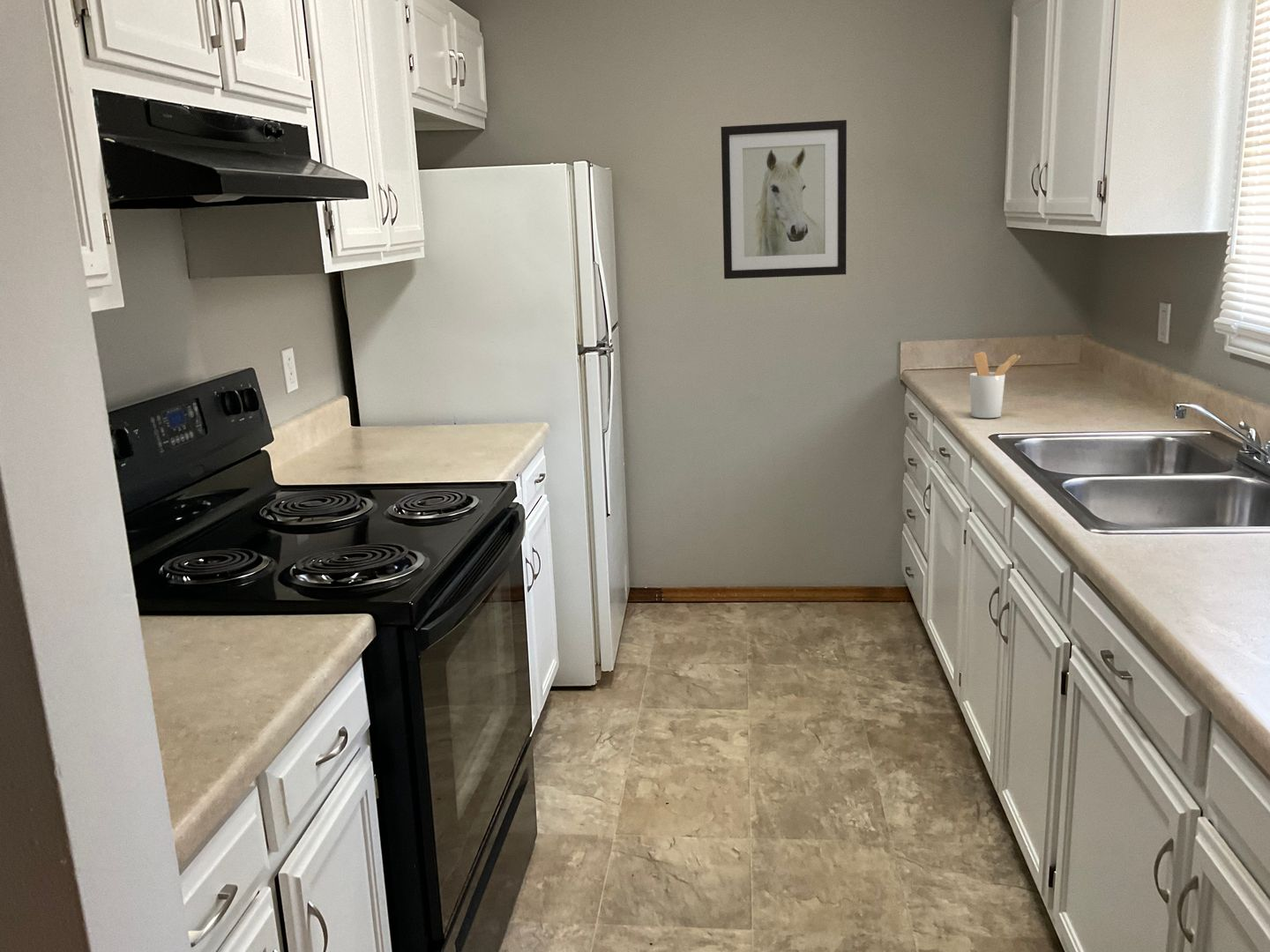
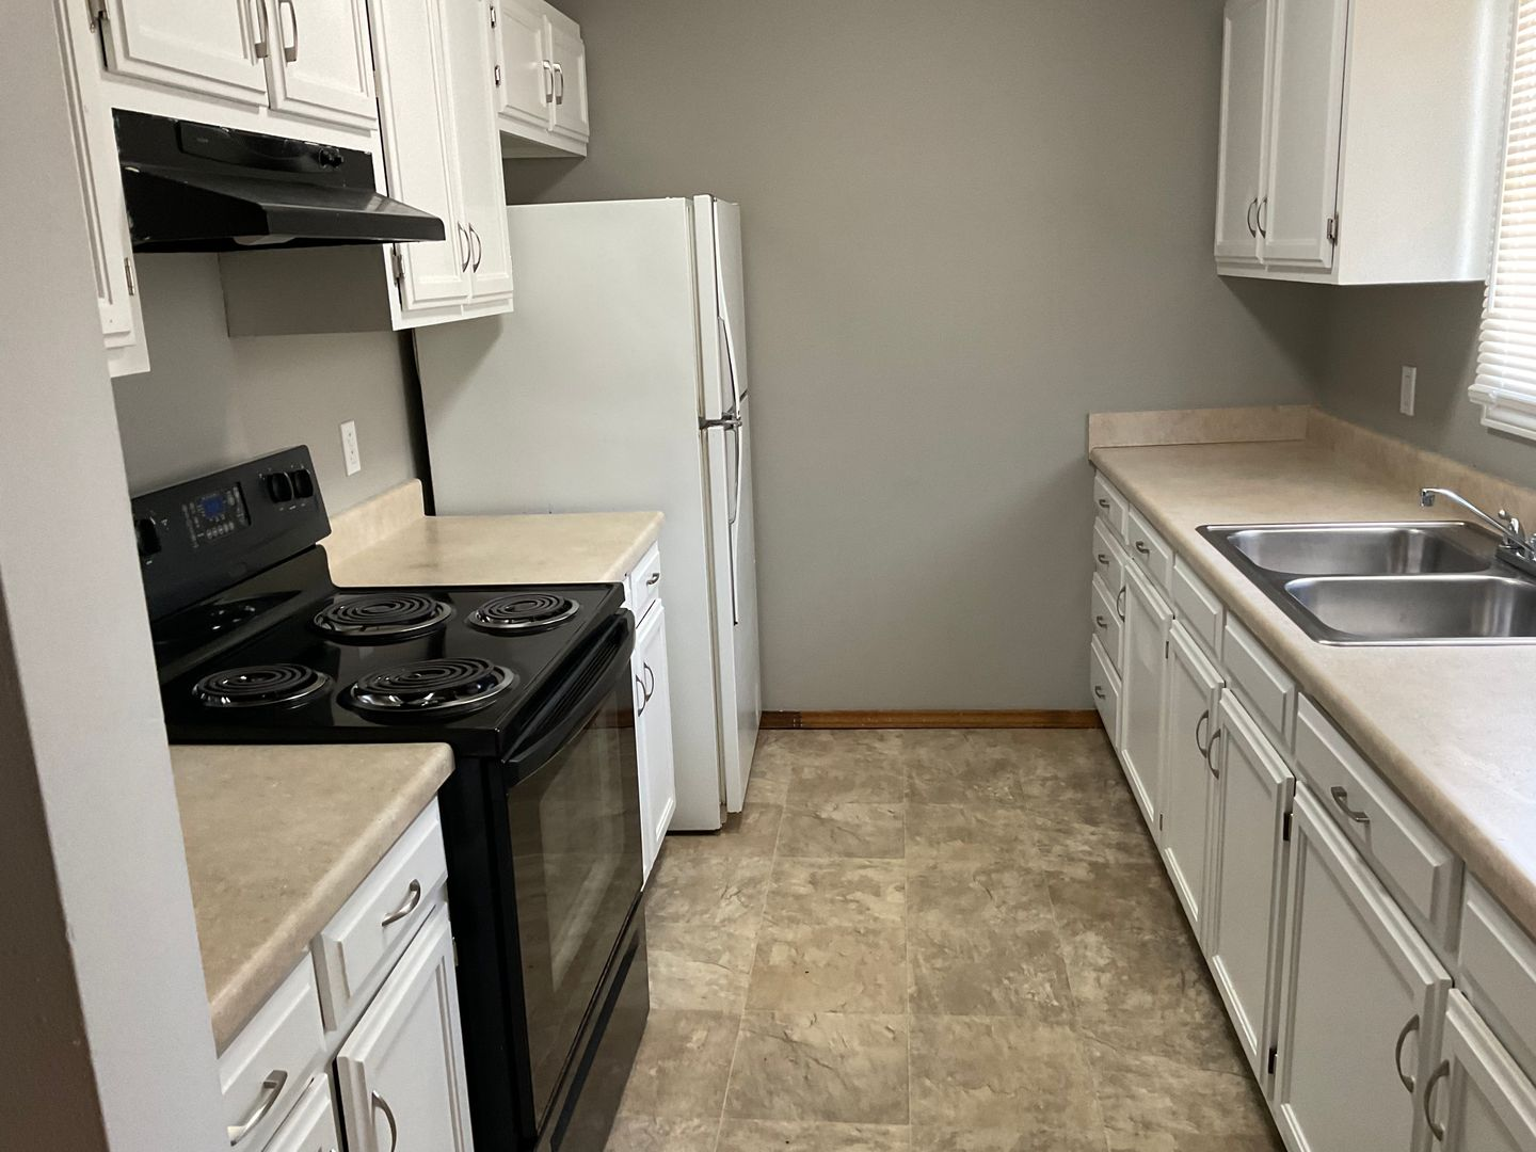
- utensil holder [969,351,1021,419]
- wall art [721,119,848,279]
